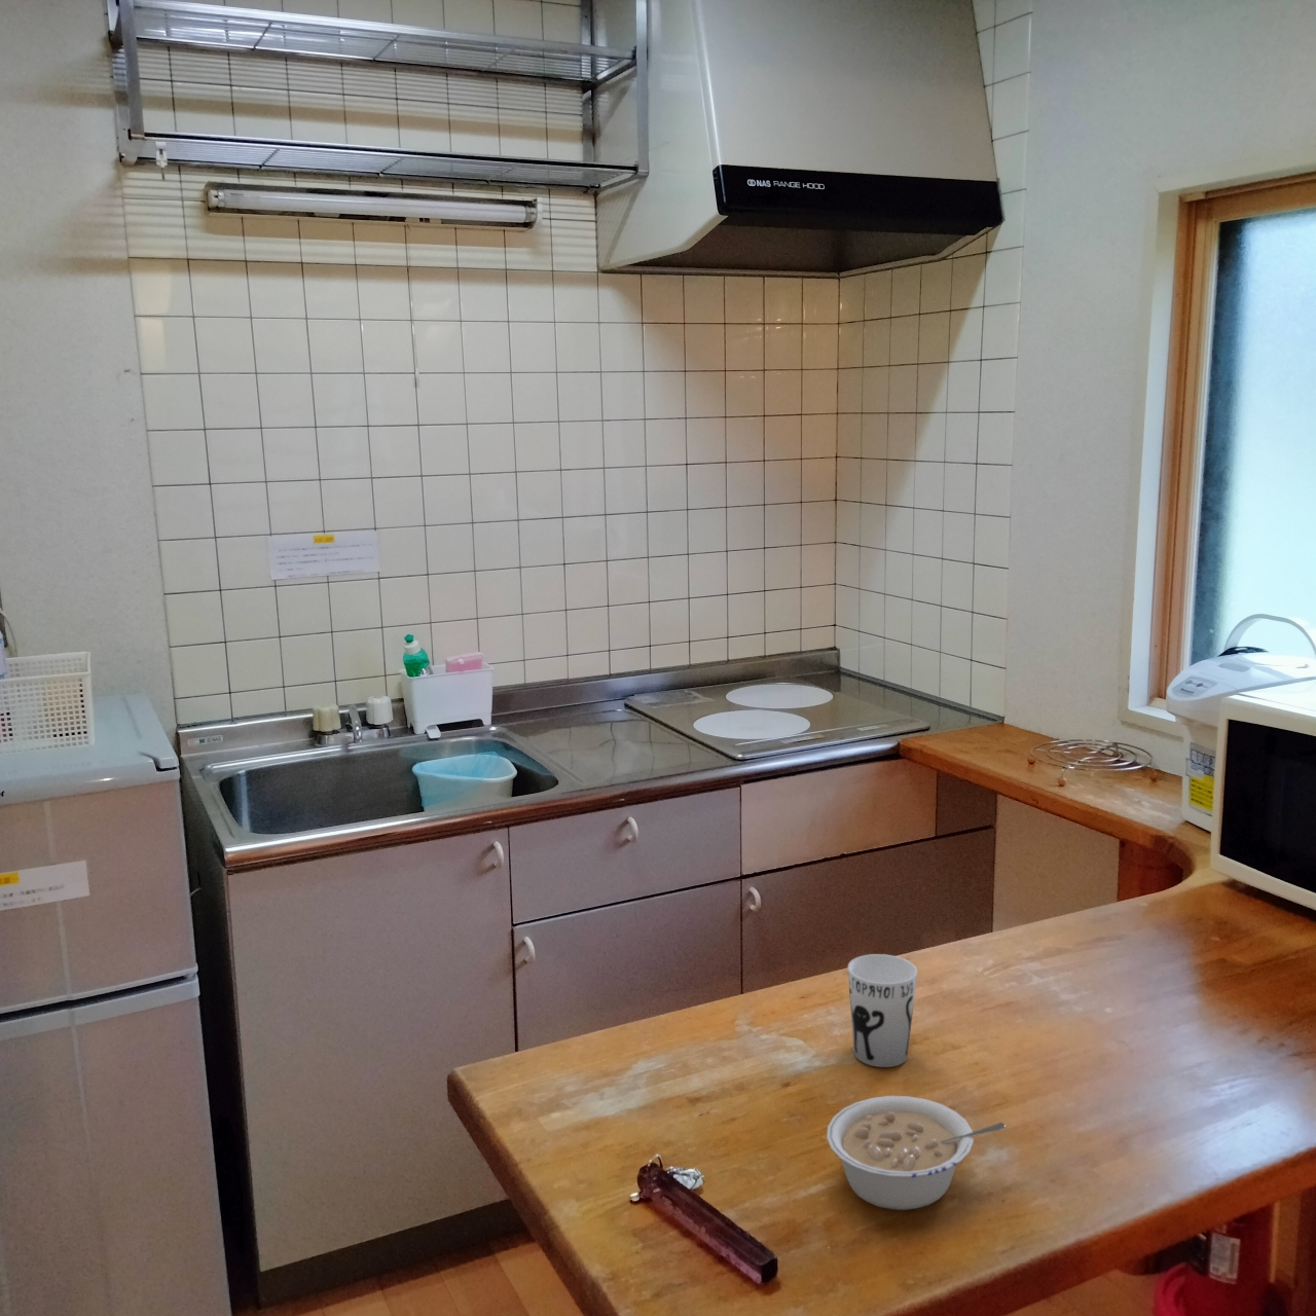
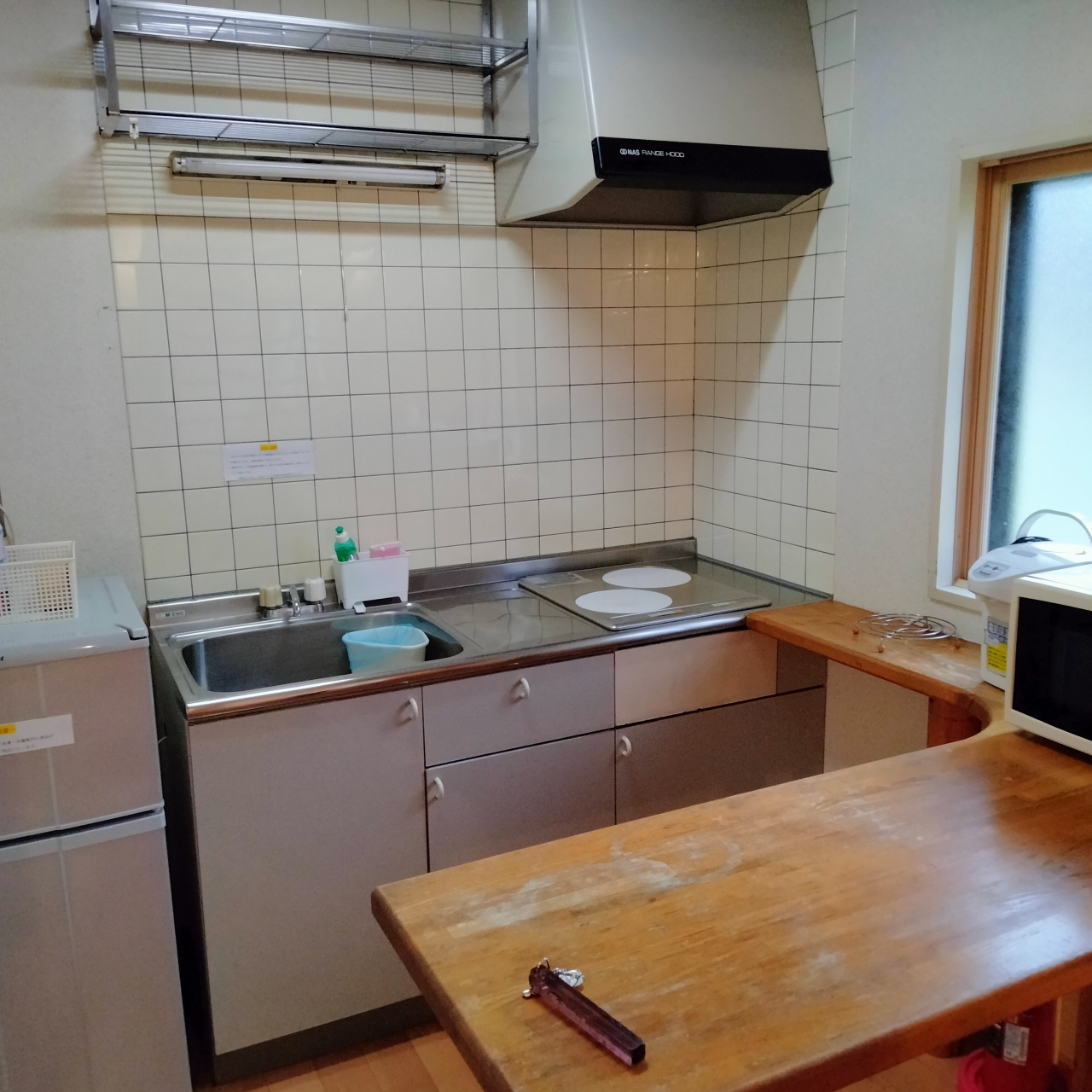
- legume [826,1095,1005,1211]
- cup [846,953,918,1068]
